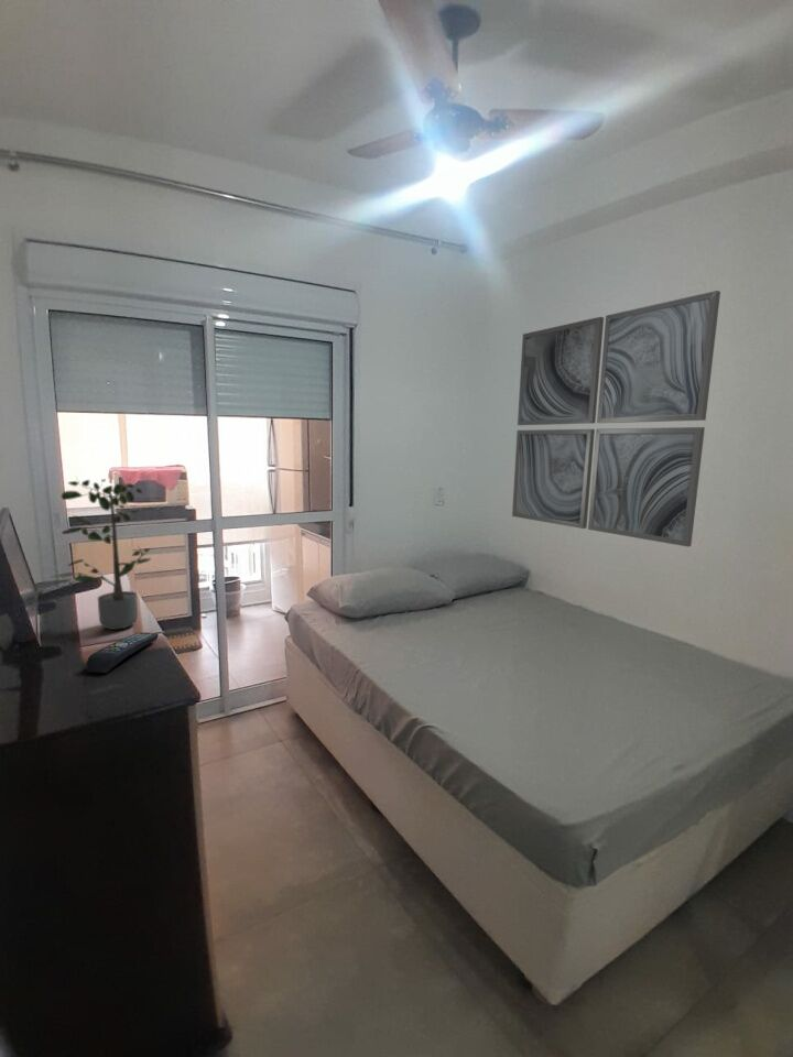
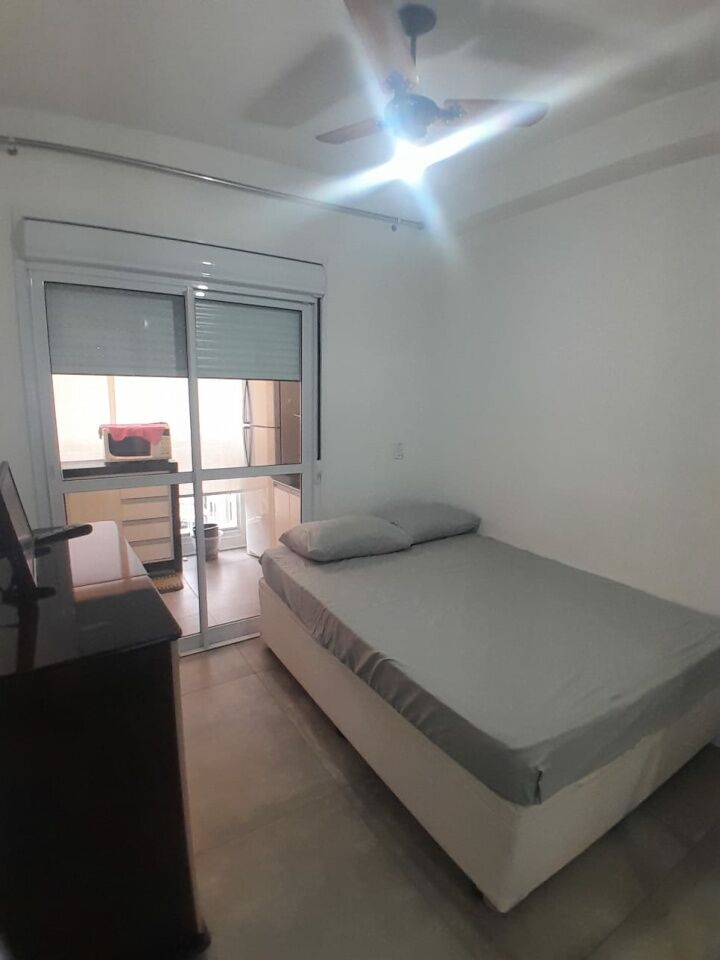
- potted plant [48,475,152,631]
- remote control [86,631,160,674]
- wall art [511,290,721,548]
